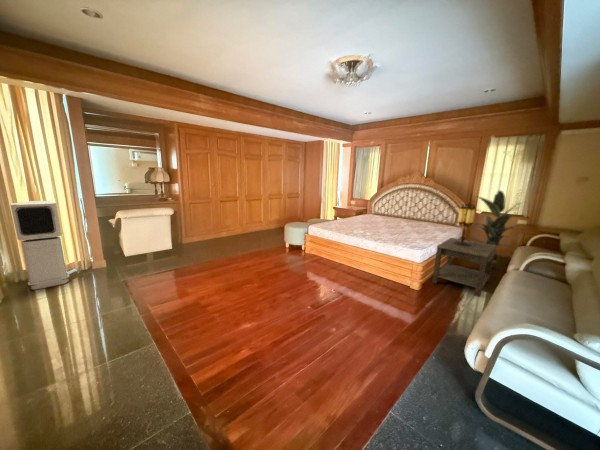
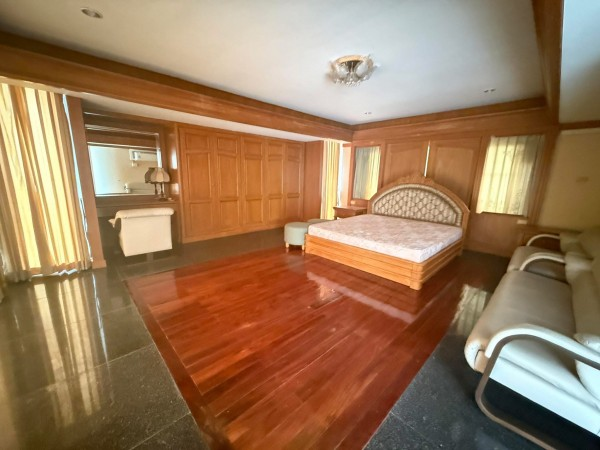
- table lamp [453,202,477,246]
- air purifier [9,200,70,290]
- side table [431,237,497,298]
- indoor plant [465,189,525,269]
